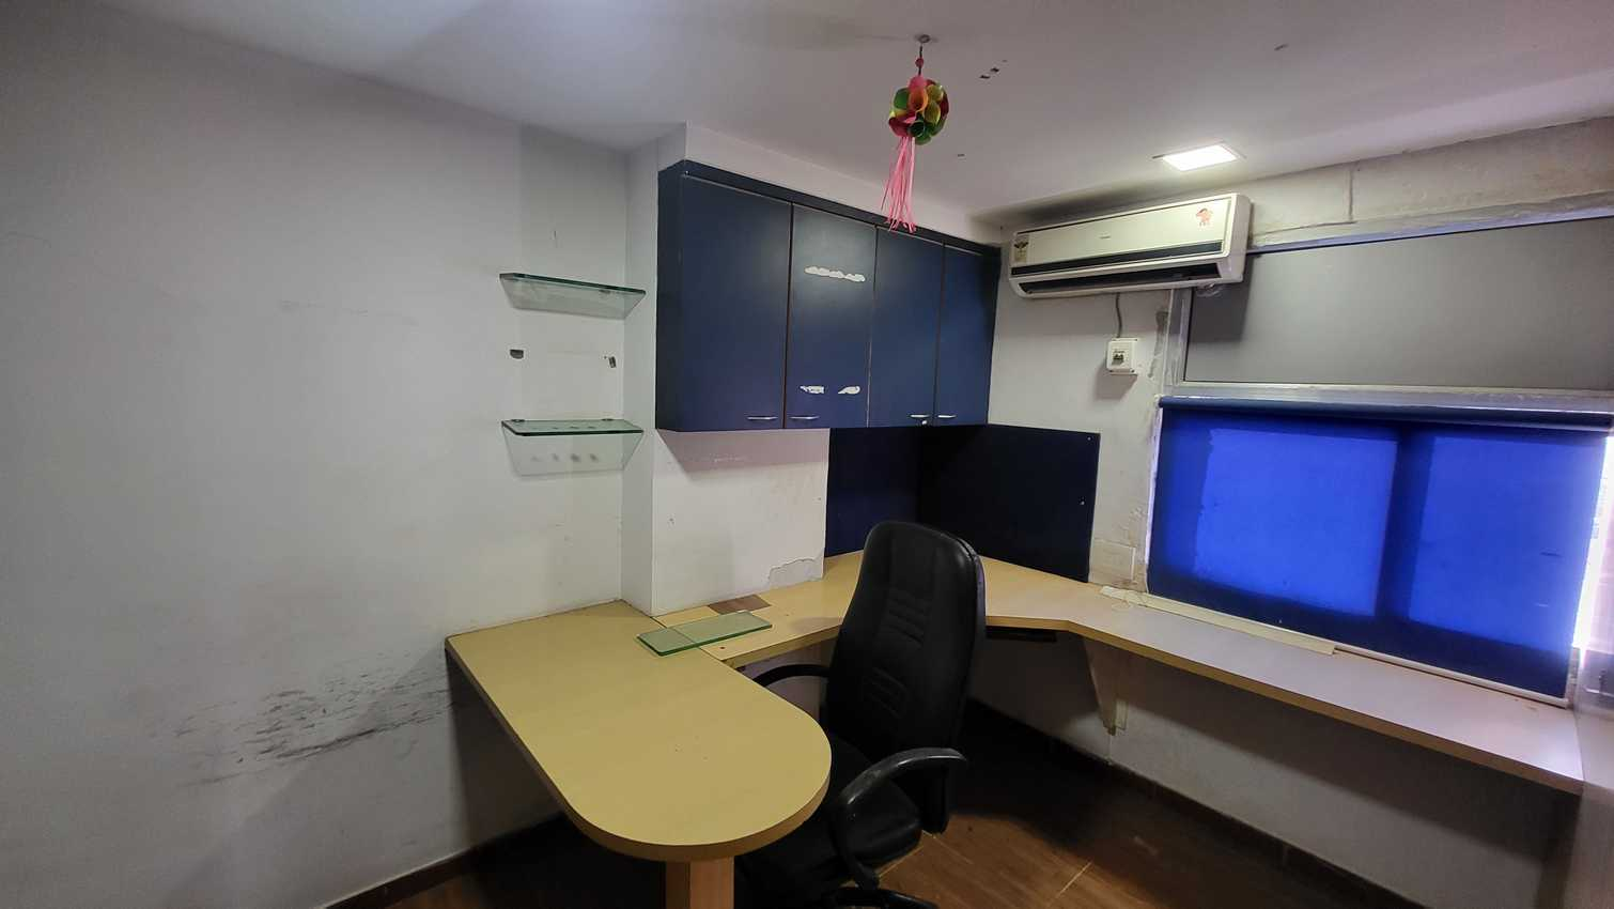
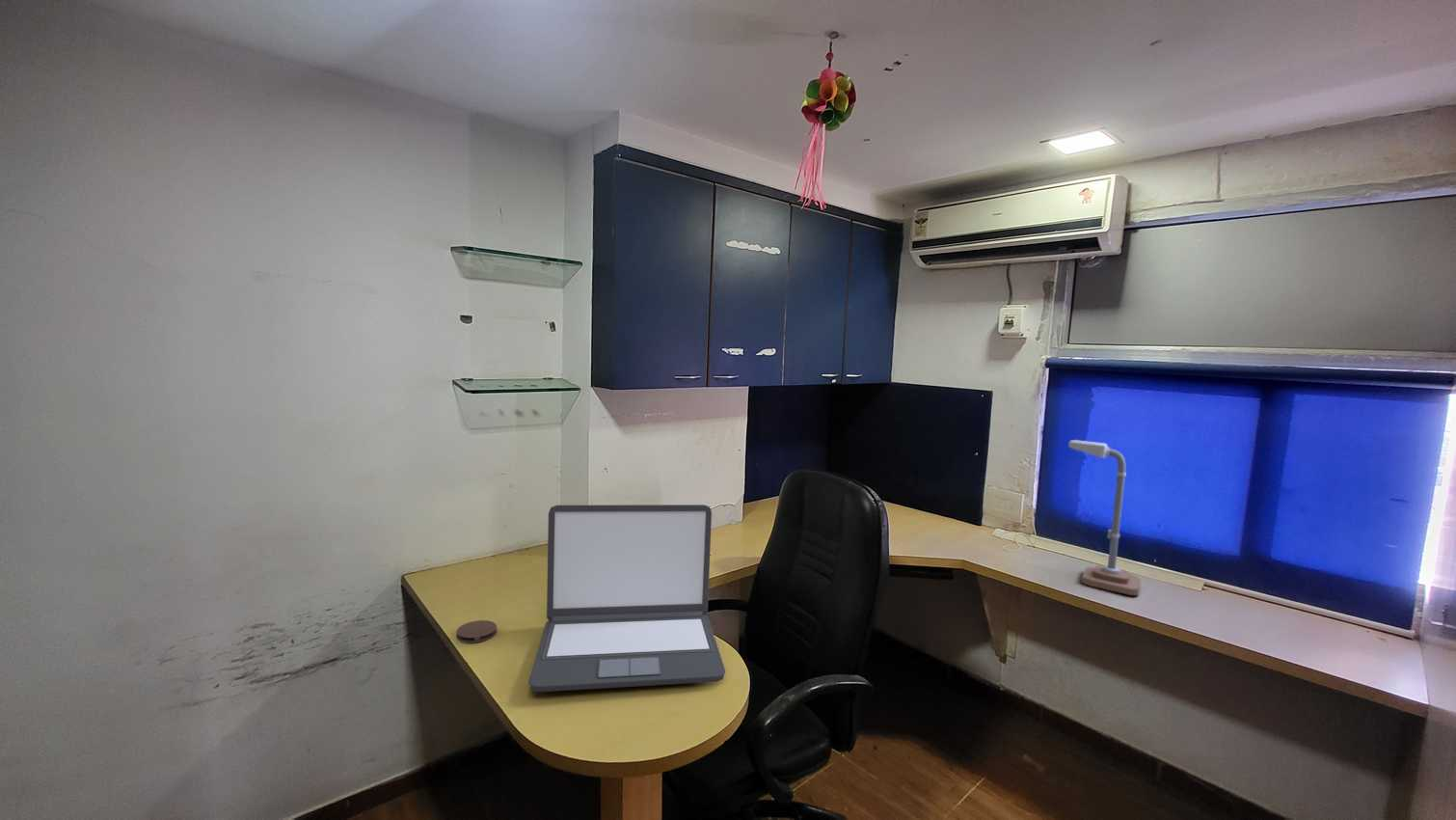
+ laptop [527,504,726,693]
+ coaster [456,619,498,643]
+ desk lamp [1067,439,1142,596]
